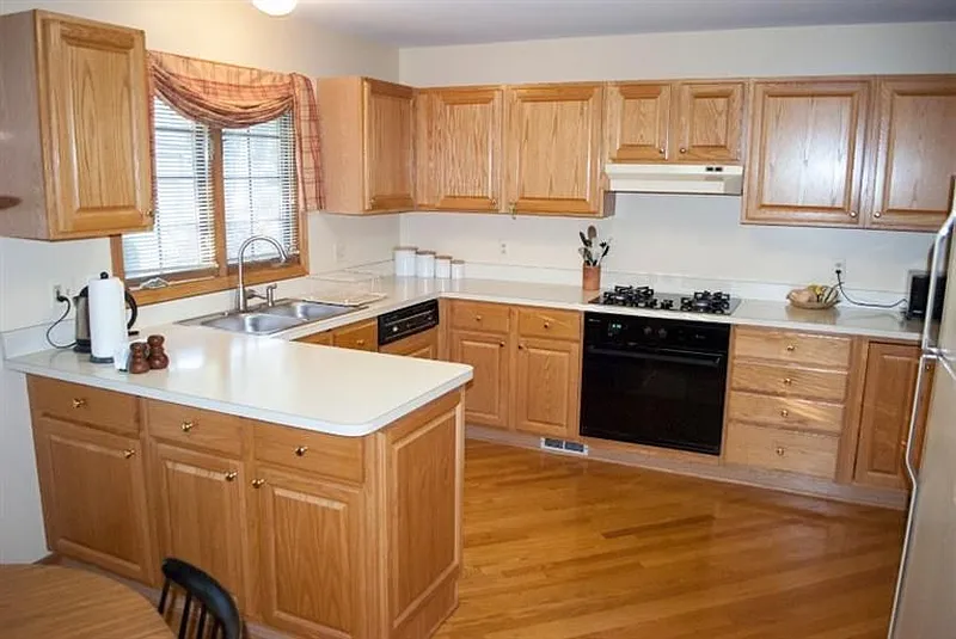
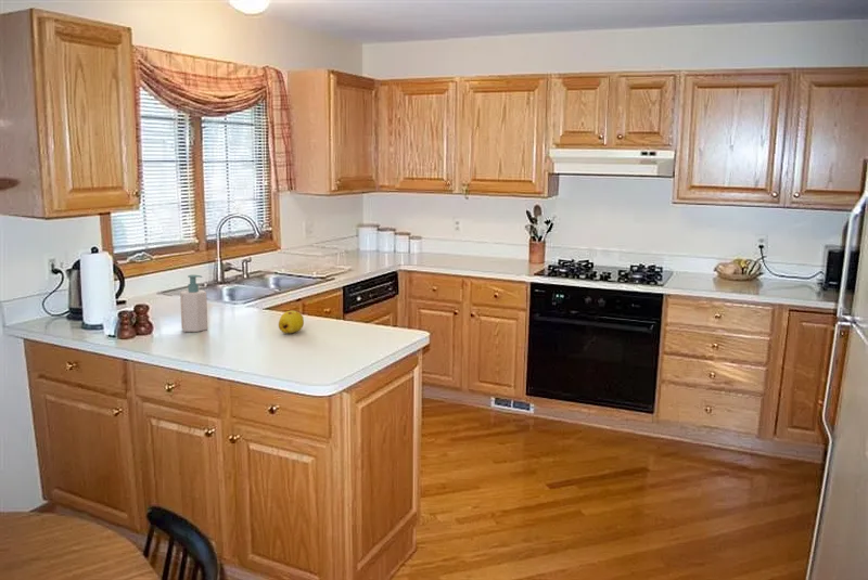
+ fruit [278,310,305,334]
+ soap bottle [179,274,208,333]
